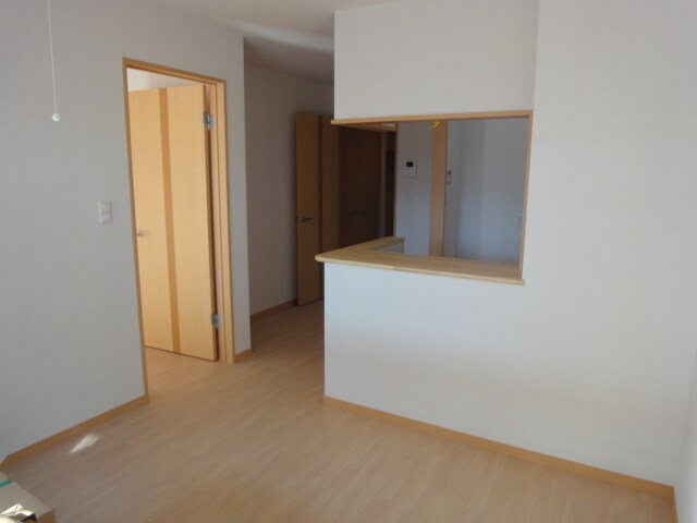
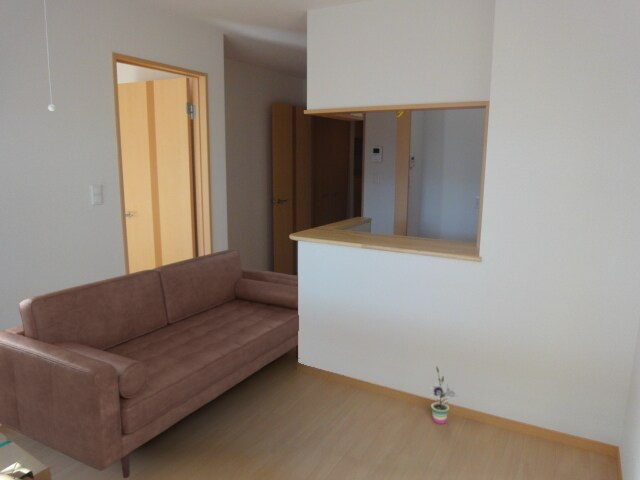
+ sofa [0,249,300,479]
+ potted plant [429,366,459,425]
